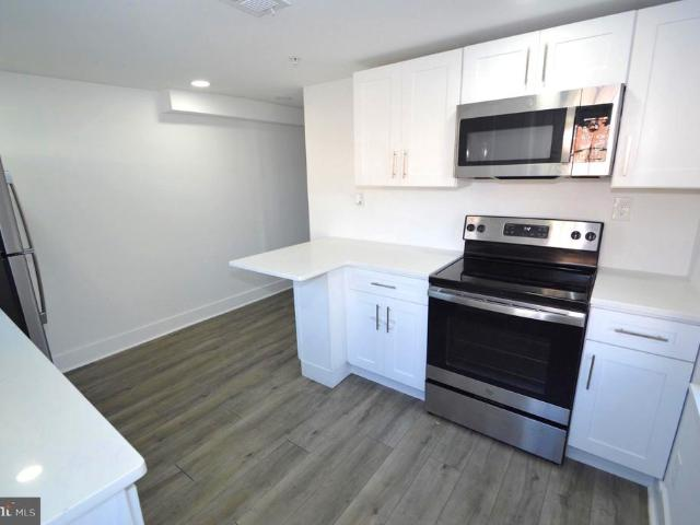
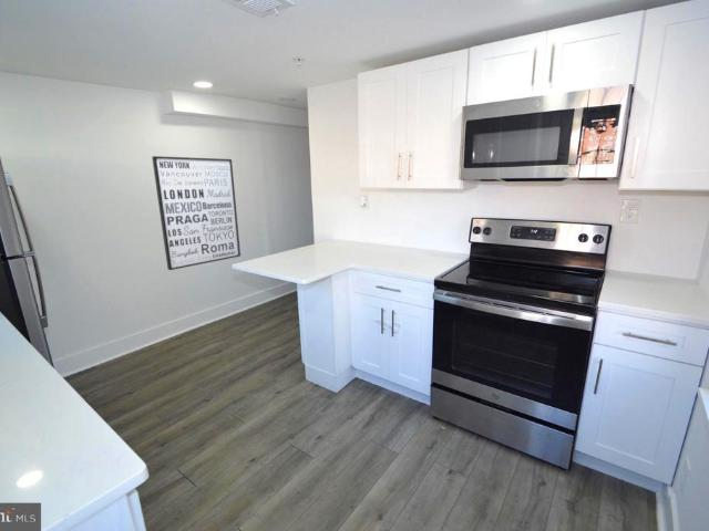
+ wall art [151,155,242,271]
